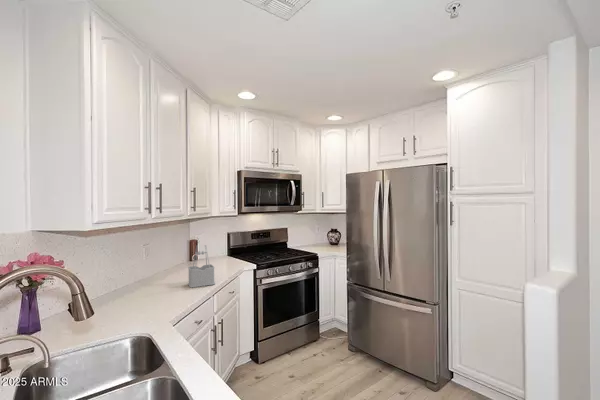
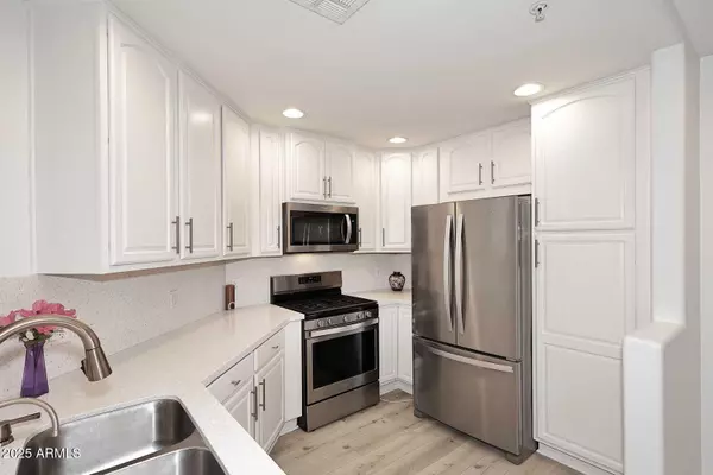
- utensil holder [187,244,216,289]
